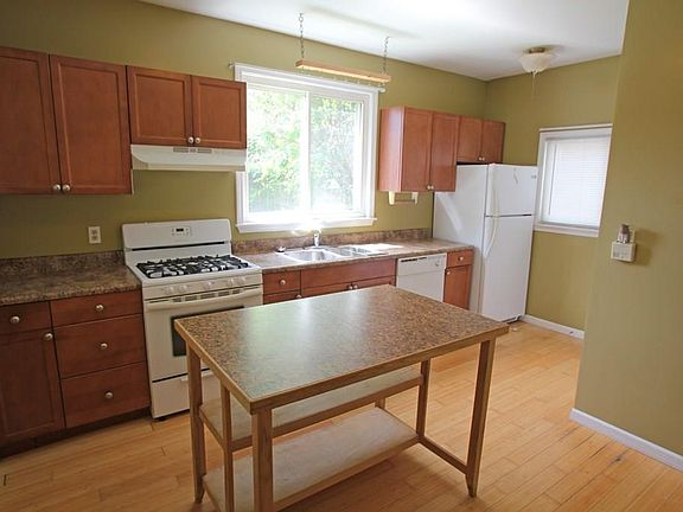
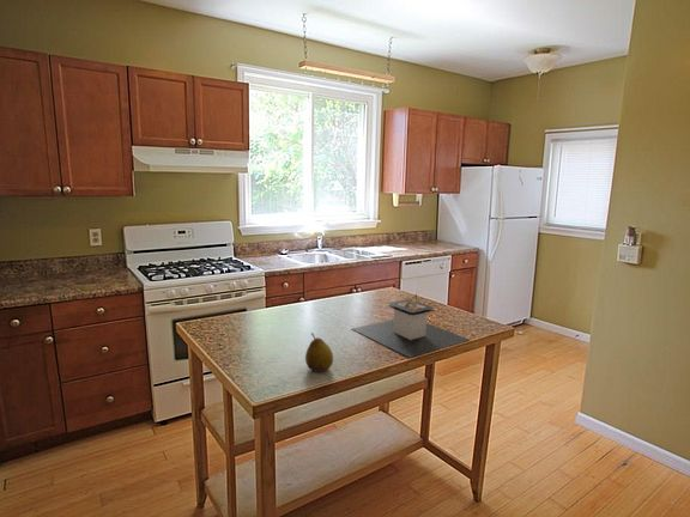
+ architectural model [351,292,471,358]
+ fruit [304,332,334,373]
